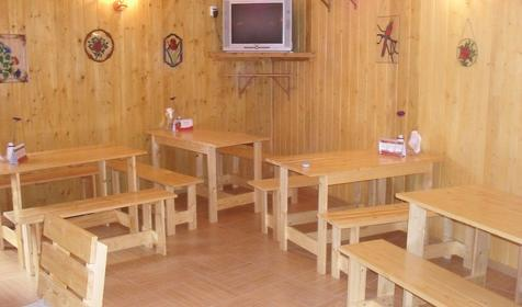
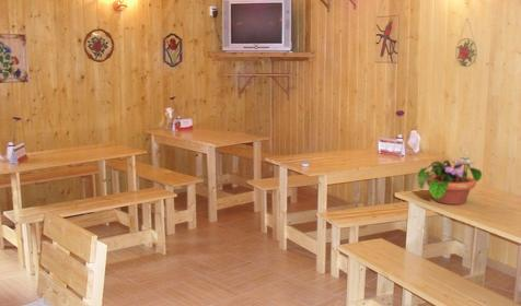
+ potted flower [417,152,483,205]
